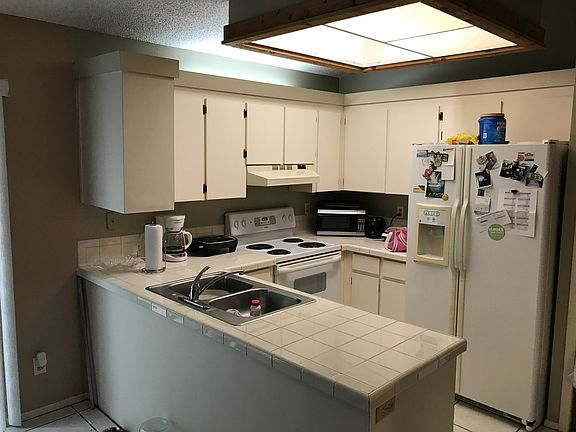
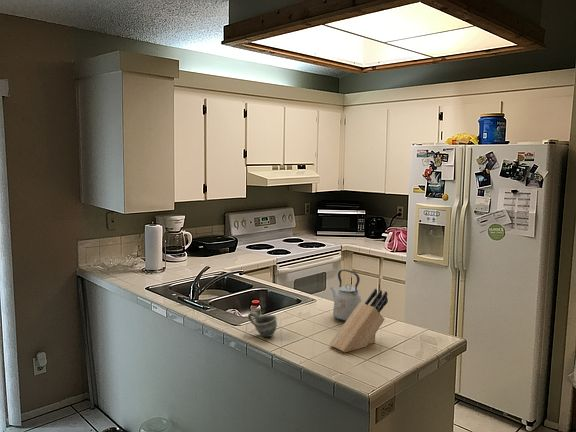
+ cup [247,310,278,338]
+ kettle [329,269,362,322]
+ knife block [329,288,389,353]
